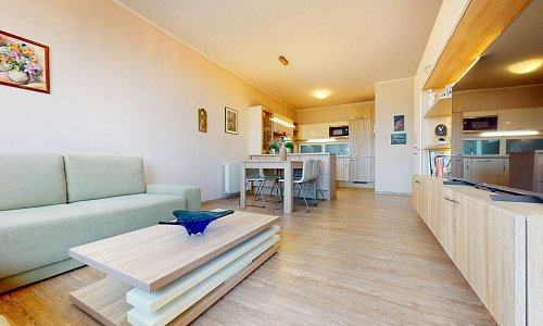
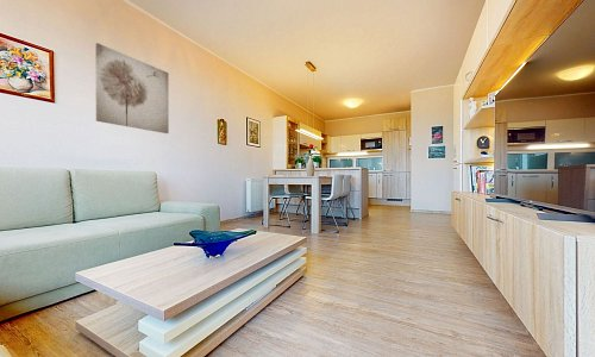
+ wall art [95,42,170,134]
